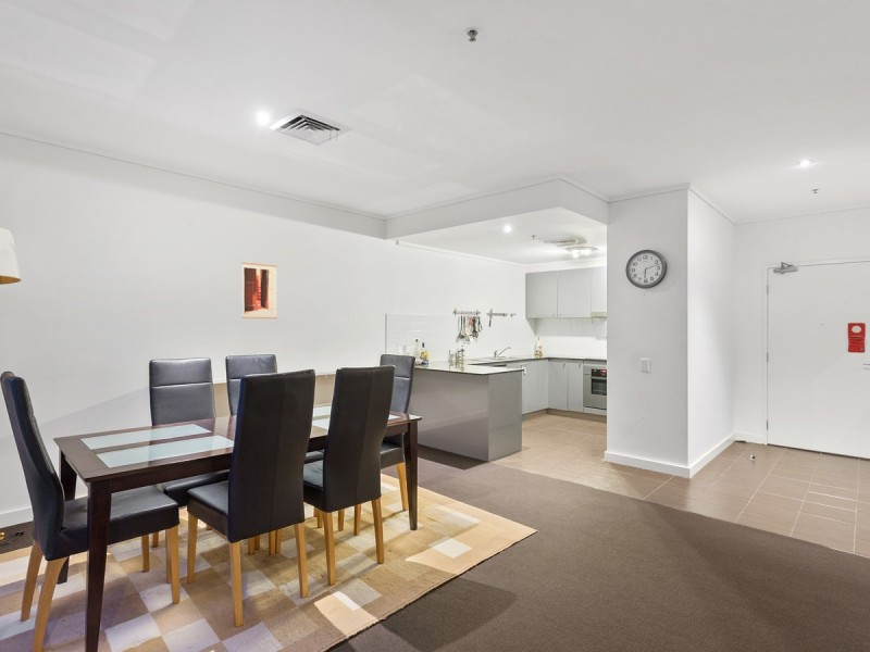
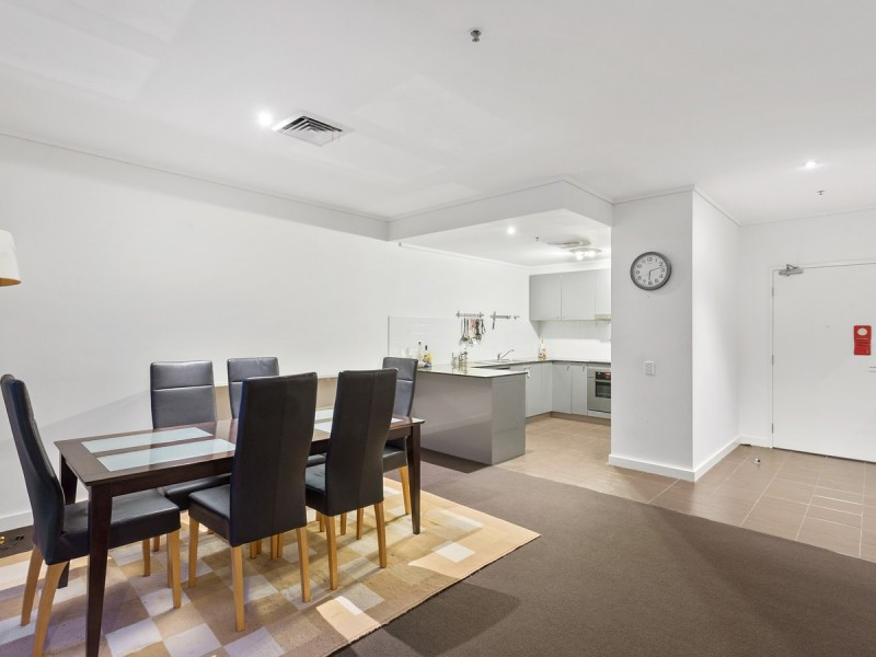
- wall art [241,262,277,319]
